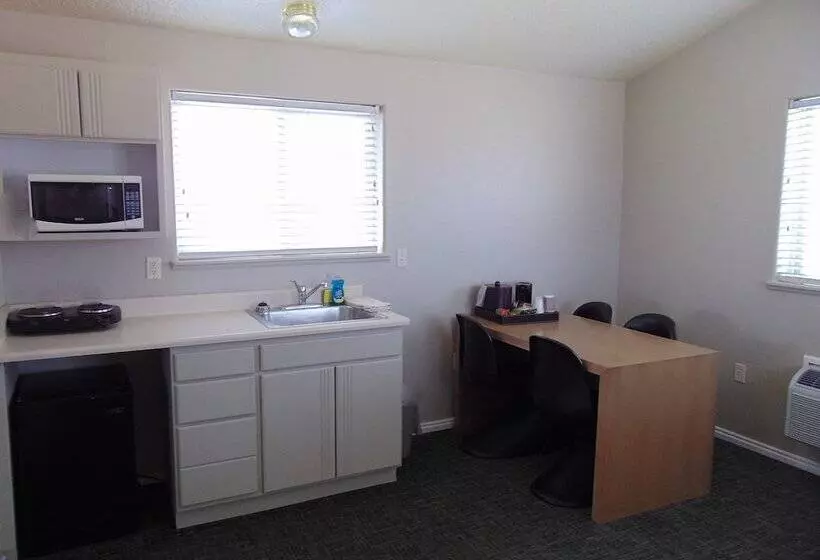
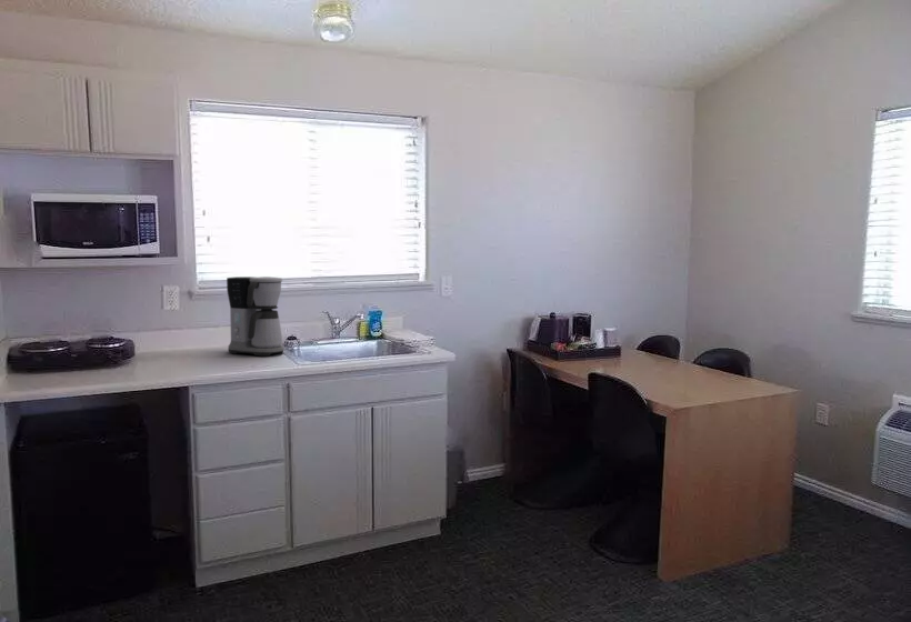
+ coffee maker [226,275,284,358]
